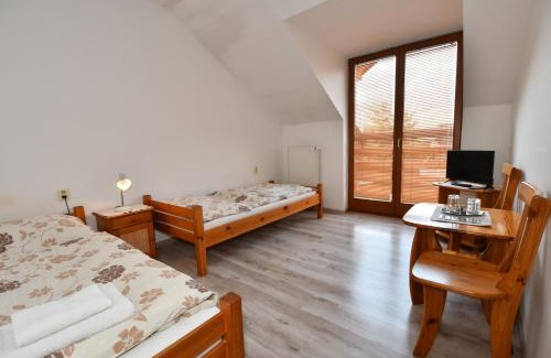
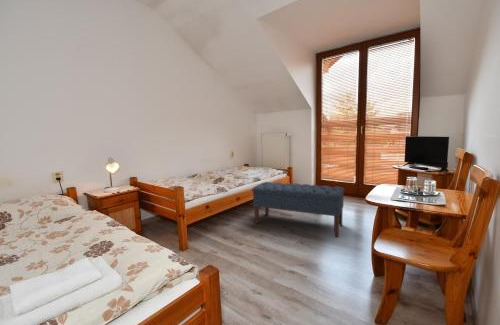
+ bench [251,181,345,238]
